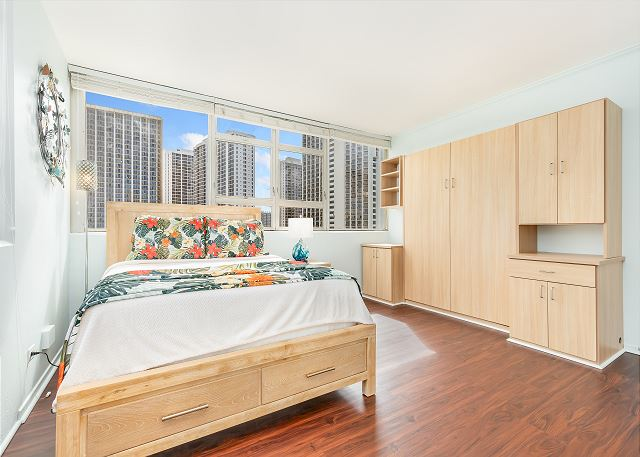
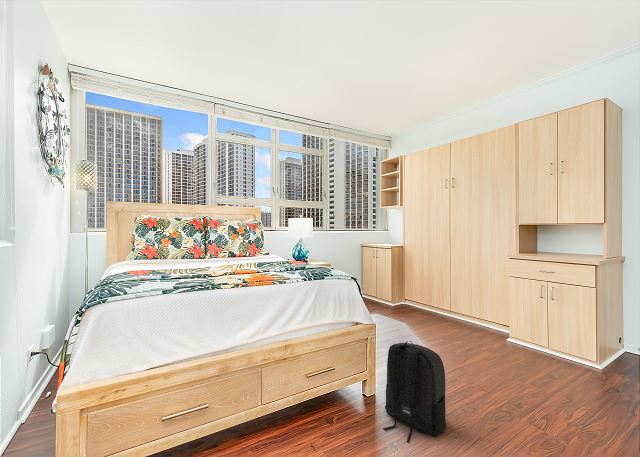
+ backpack [382,340,447,444]
